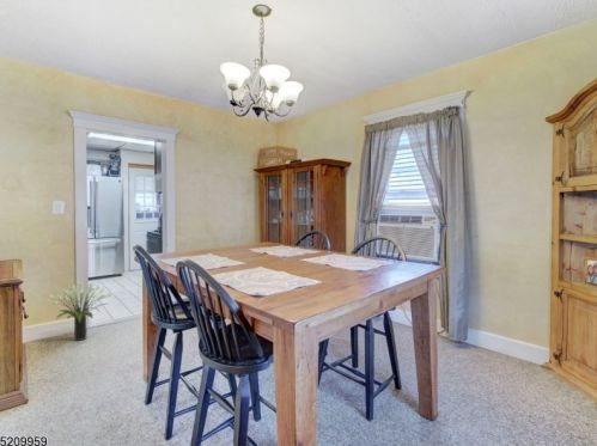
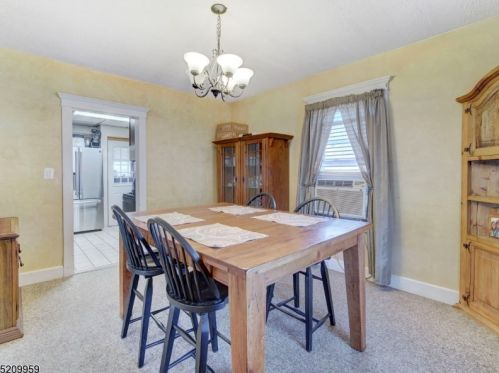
- potted plant [48,281,112,342]
